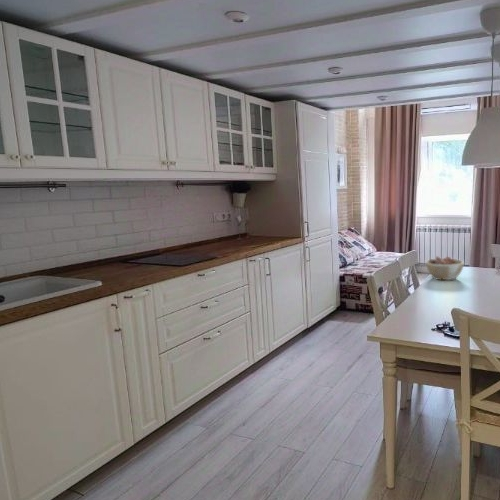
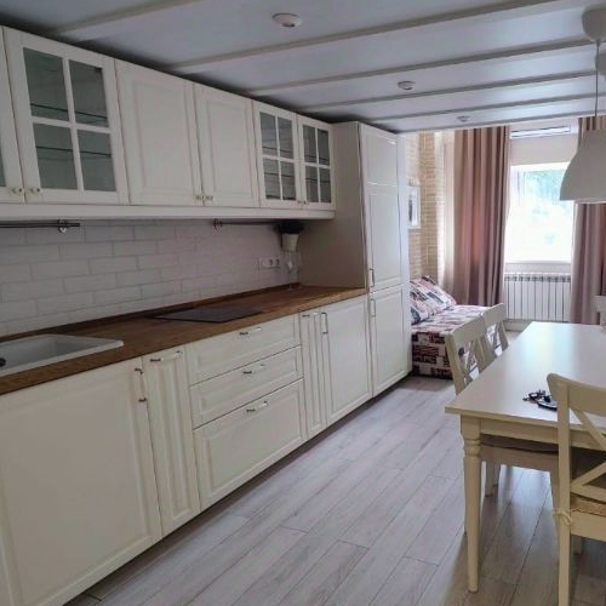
- bowl [425,255,465,281]
